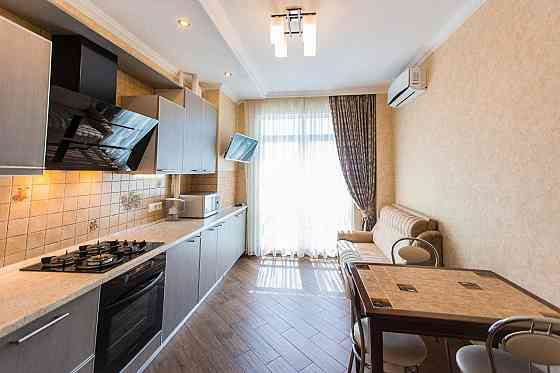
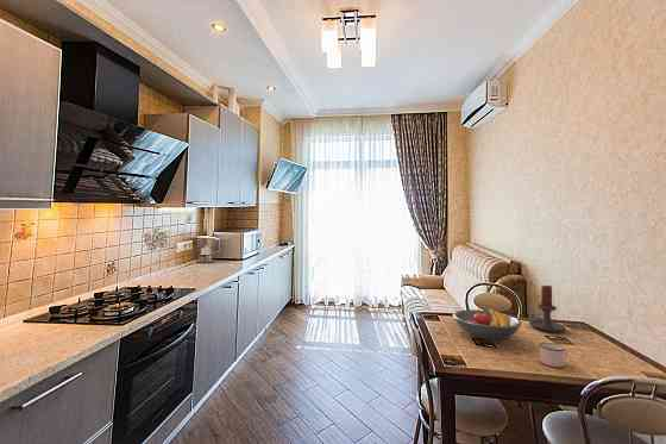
+ candle holder [528,284,567,333]
+ fruit bowl [452,307,523,342]
+ mug [539,342,568,368]
